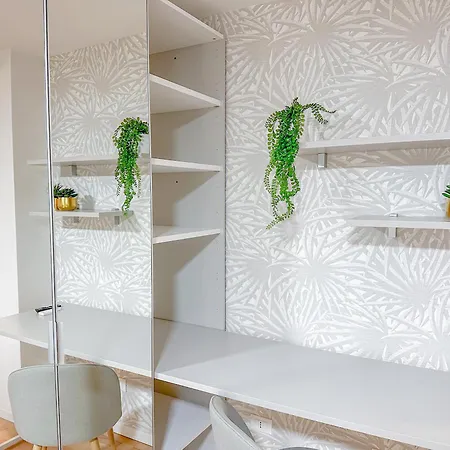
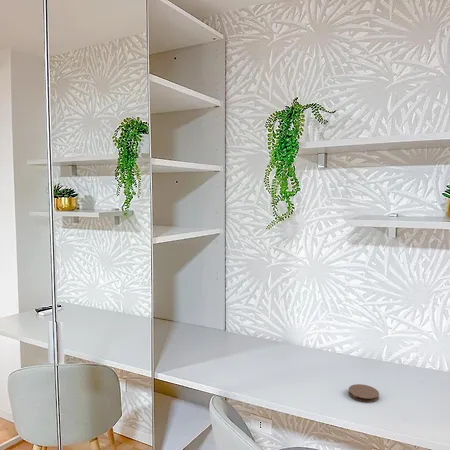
+ coaster [348,383,380,403]
